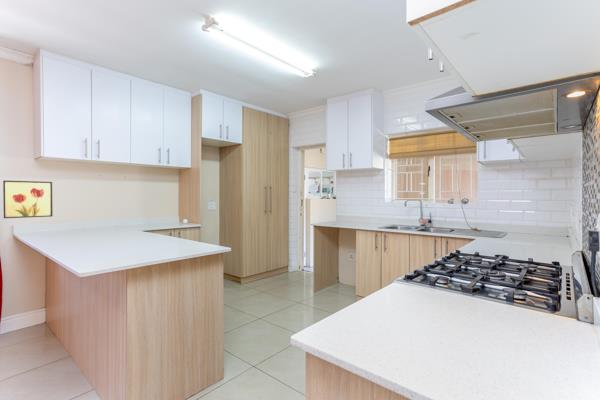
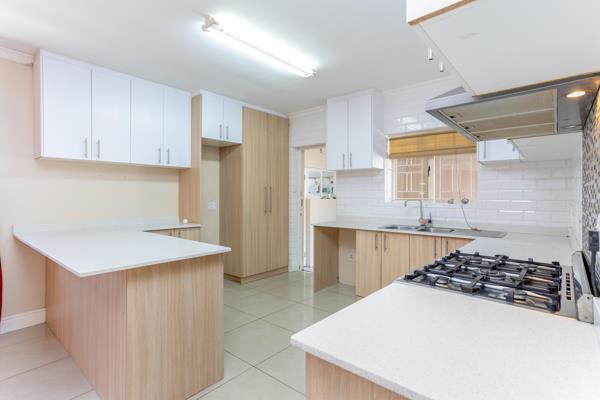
- wall art [2,179,54,219]
